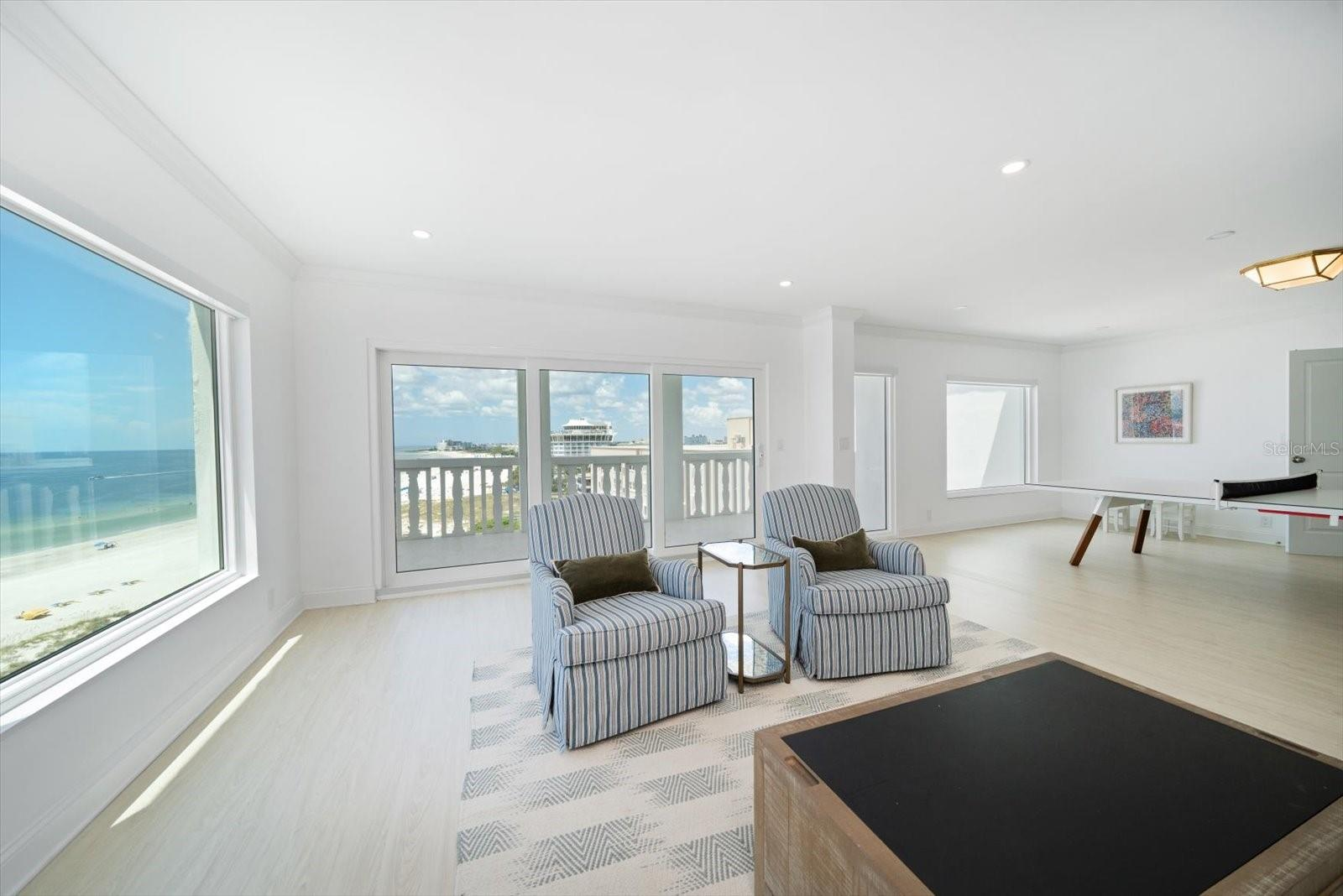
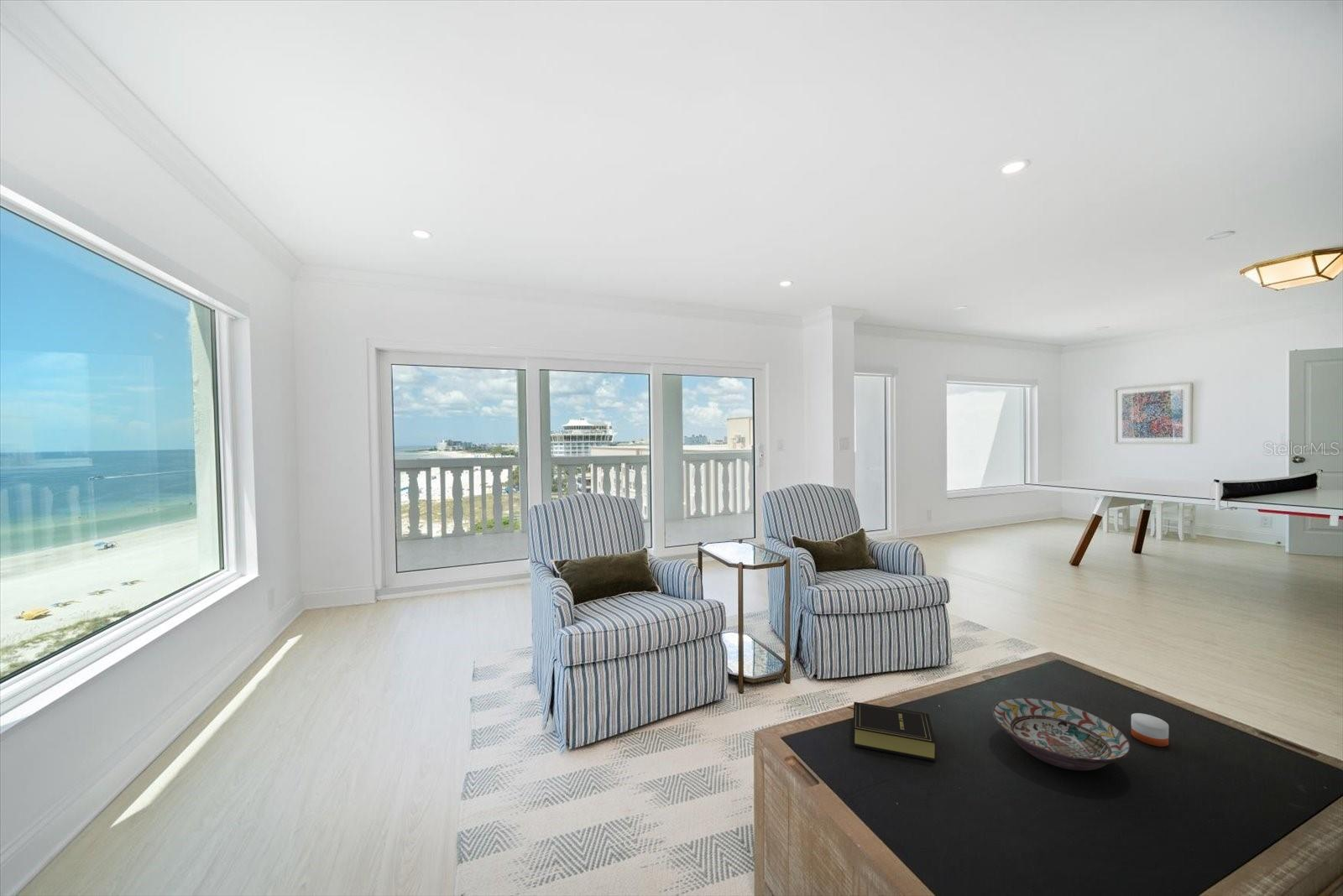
+ book [847,701,937,762]
+ candle [1131,712,1169,748]
+ decorative bowl [991,697,1132,771]
